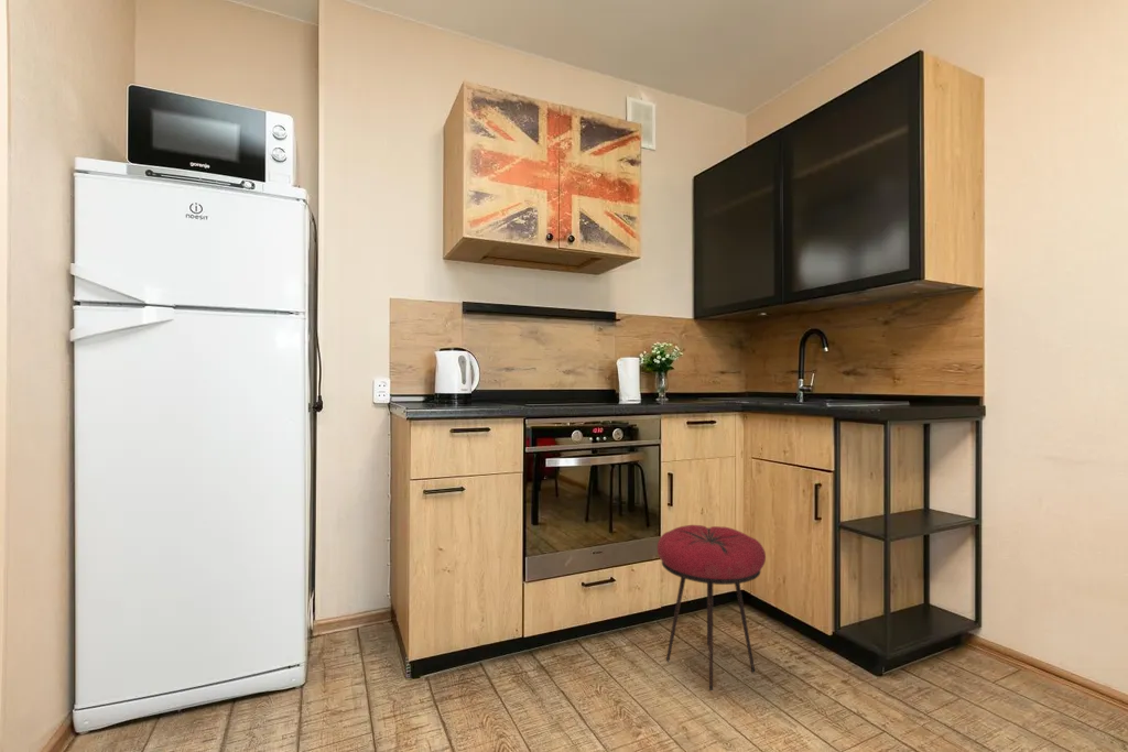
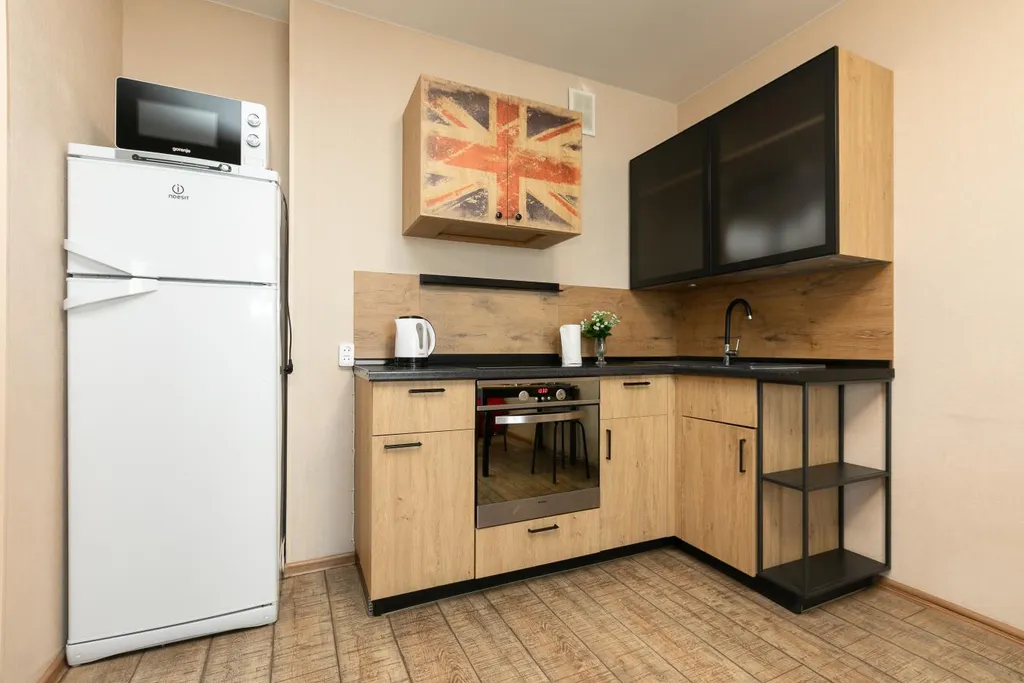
- stool [657,524,767,691]
